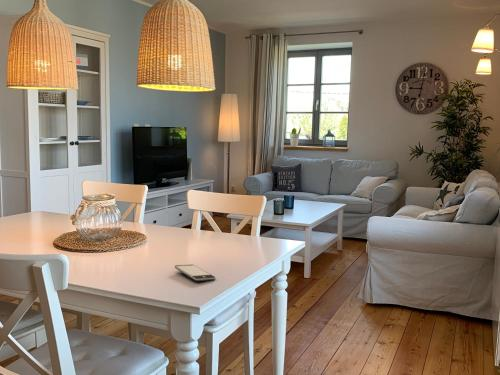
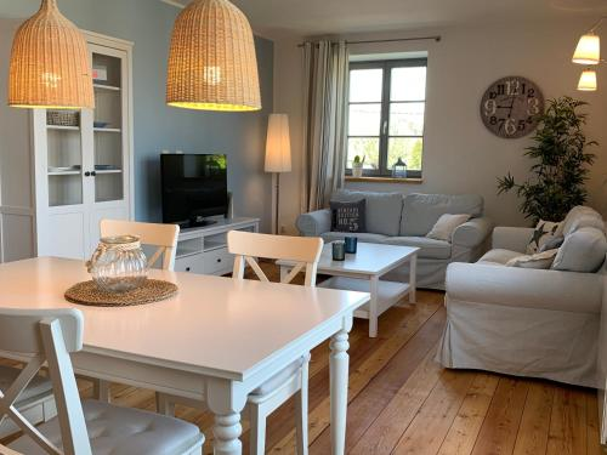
- smartphone [174,264,216,282]
